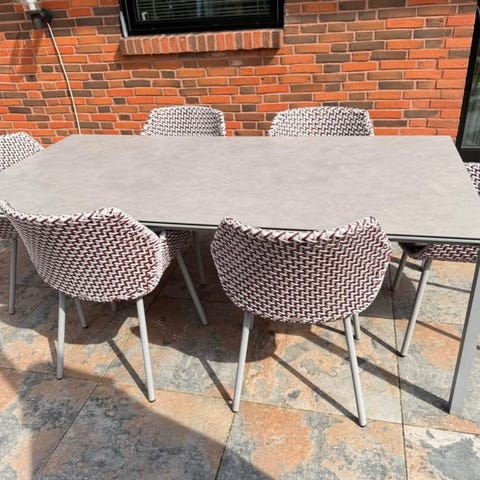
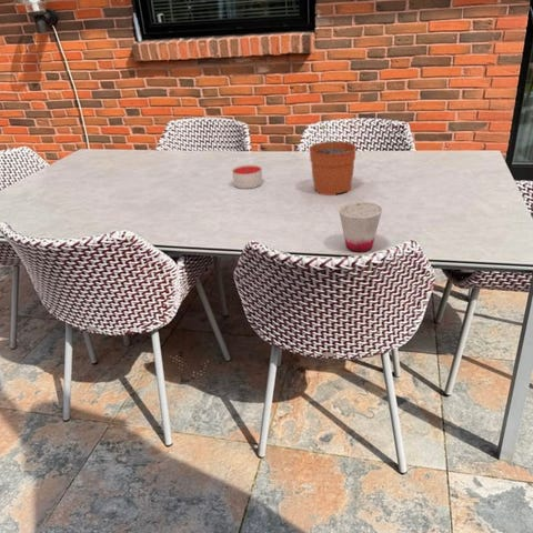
+ plant pot [308,124,358,197]
+ candle [231,164,263,190]
+ cup [338,201,383,253]
